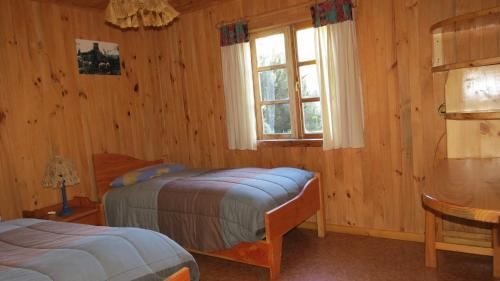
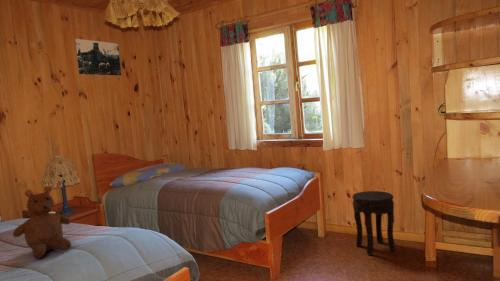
+ teddy bear [12,185,72,260]
+ side table [351,190,396,256]
